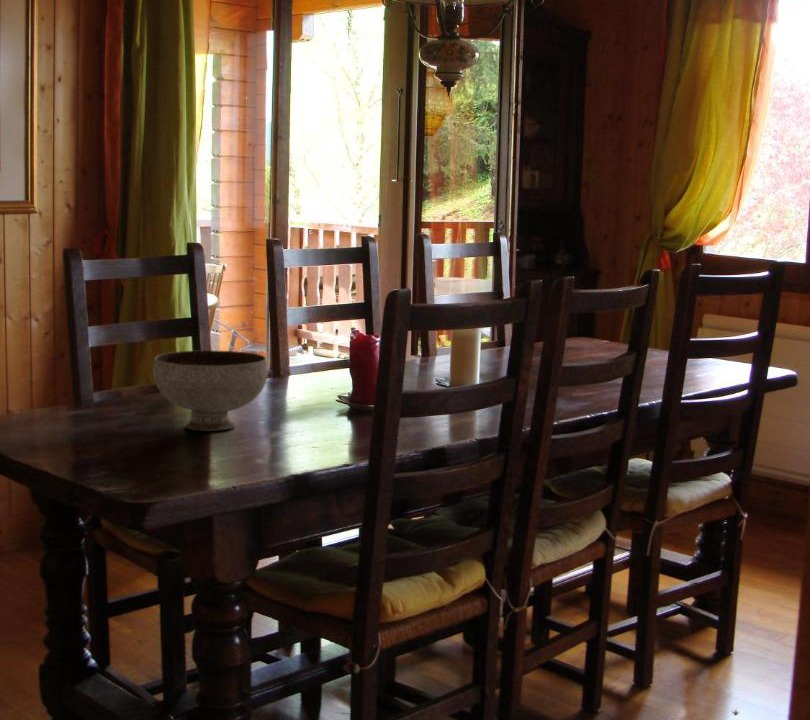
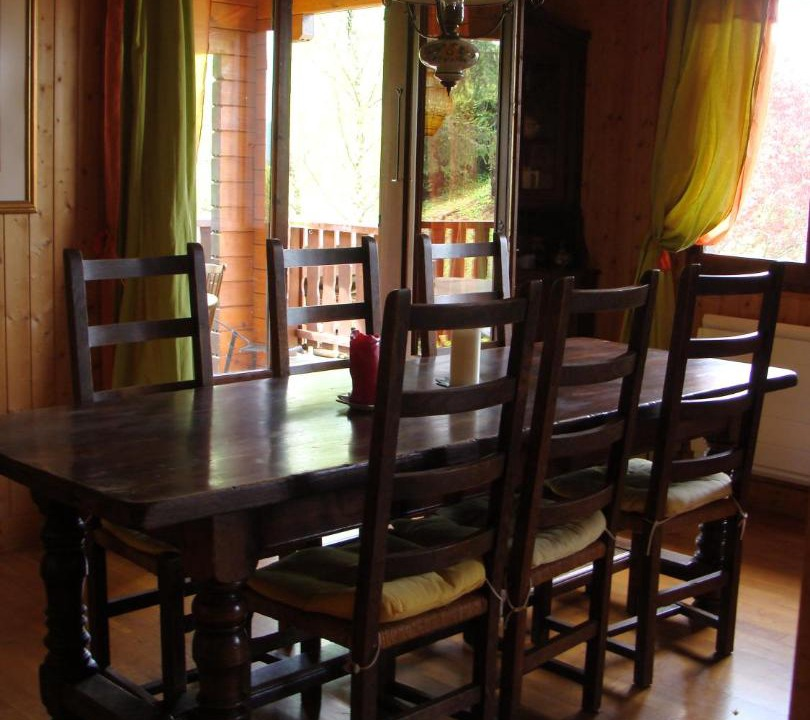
- bowl [152,349,269,432]
